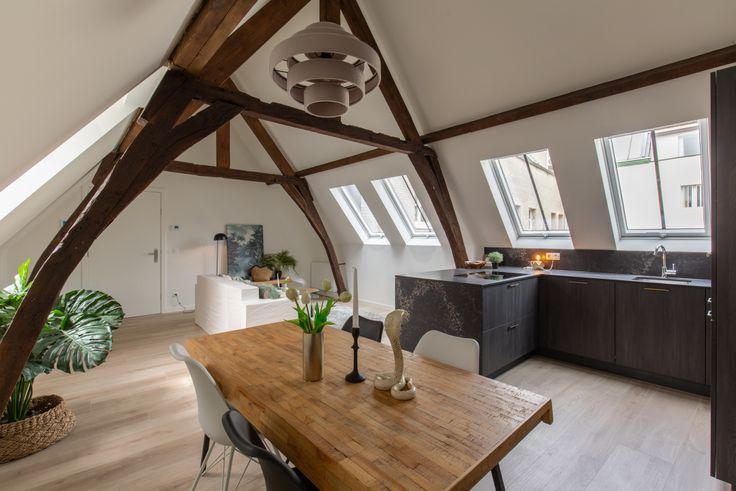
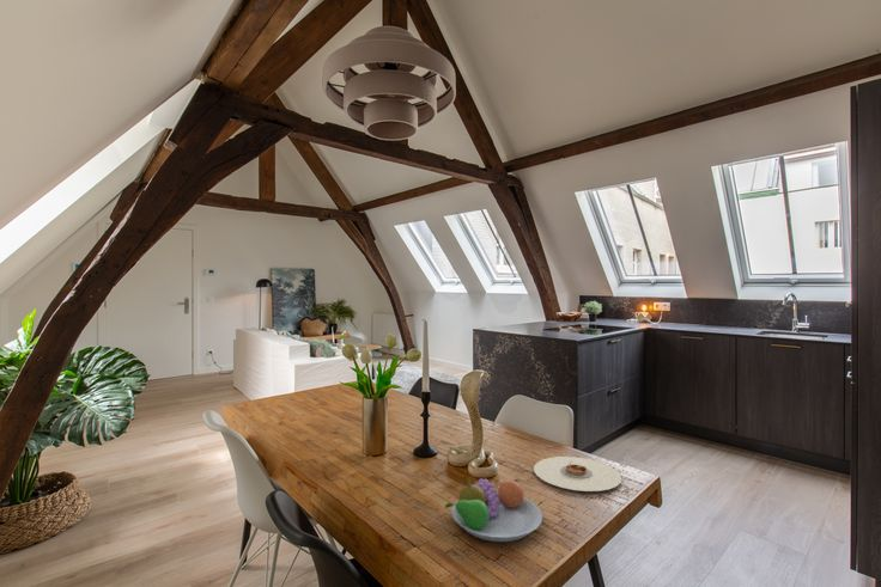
+ fruit bowl [444,477,543,543]
+ plate [533,455,622,493]
